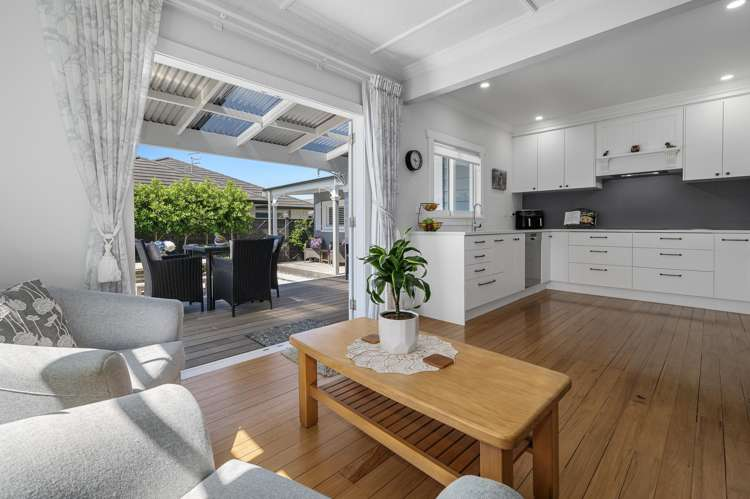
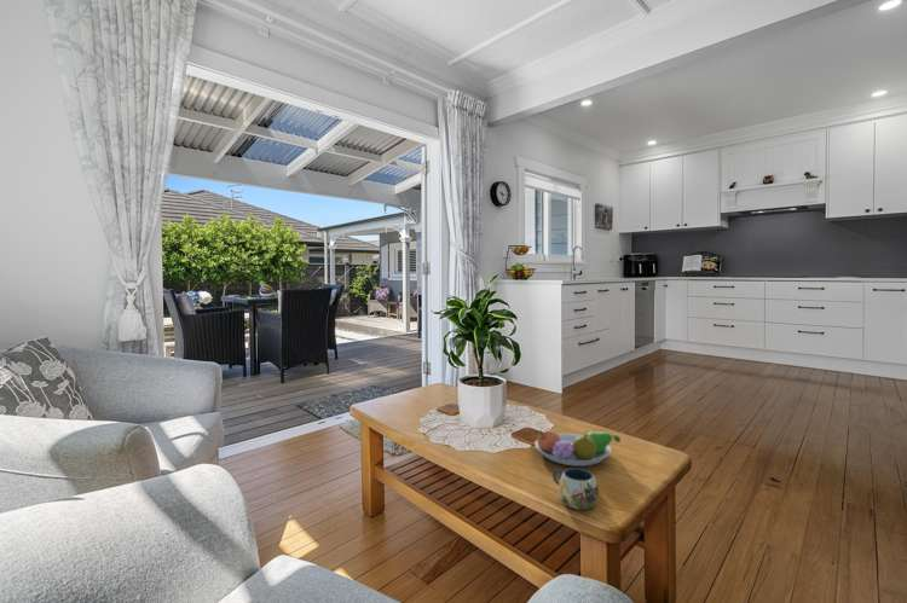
+ fruit bowl [533,428,622,468]
+ mug [551,468,600,511]
